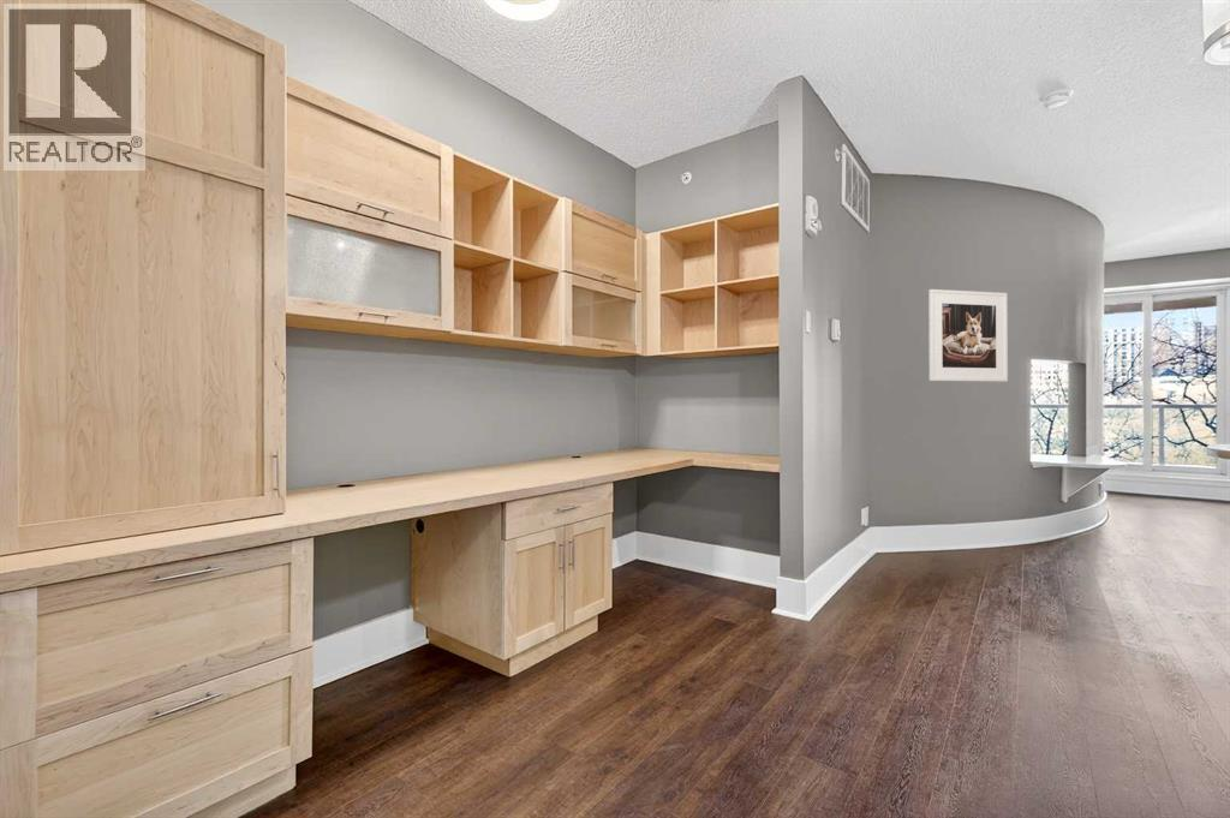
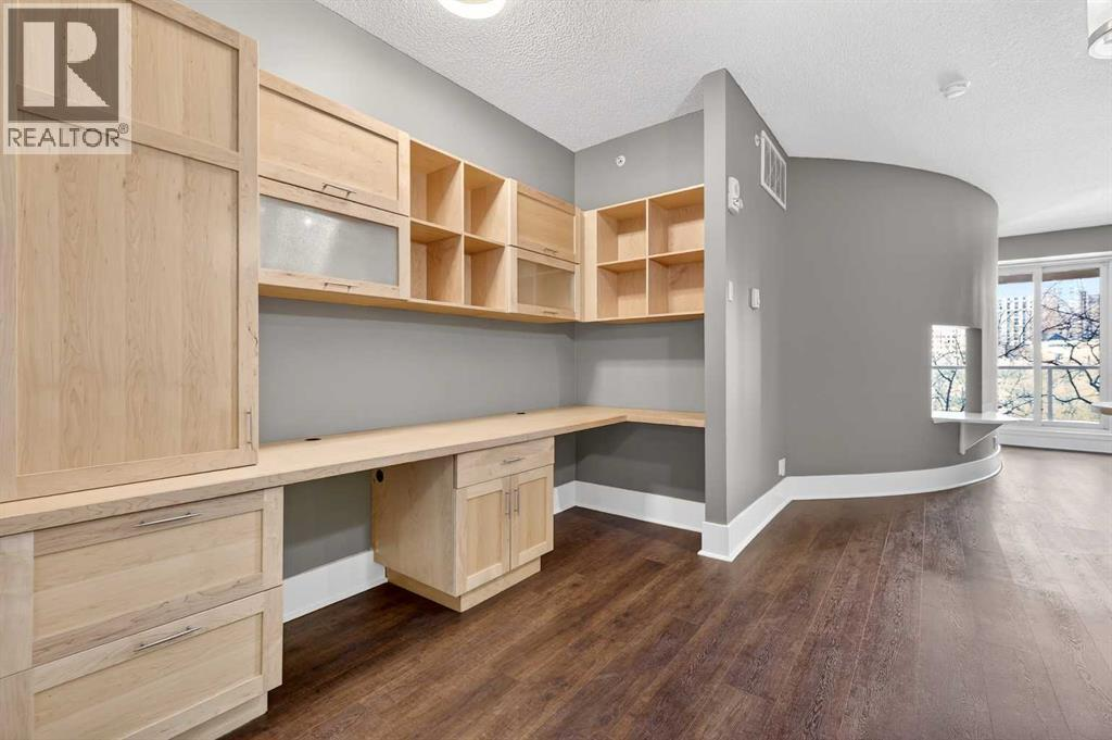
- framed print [927,288,1009,383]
